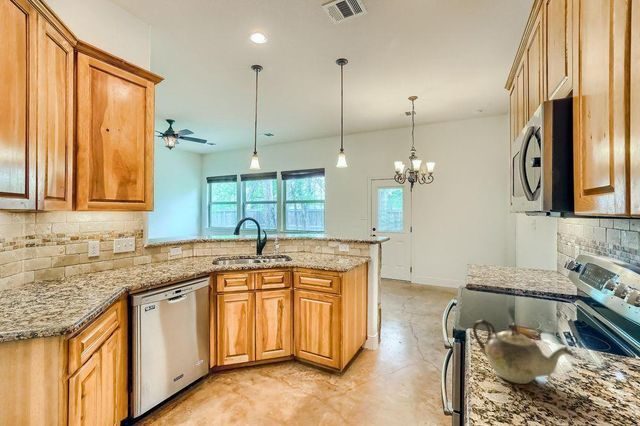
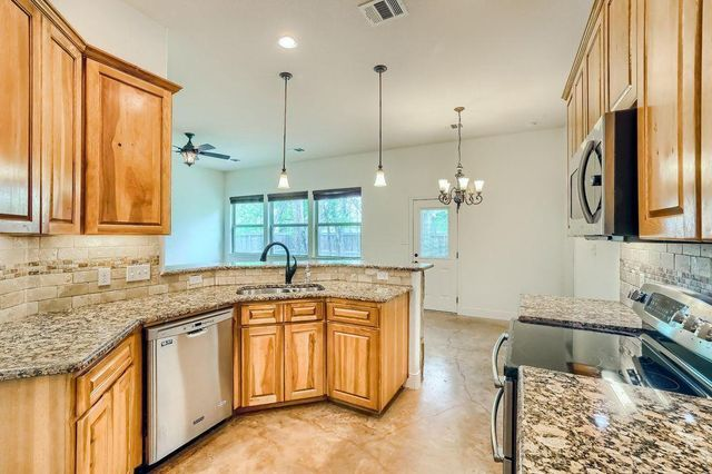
- teapot [472,318,575,385]
